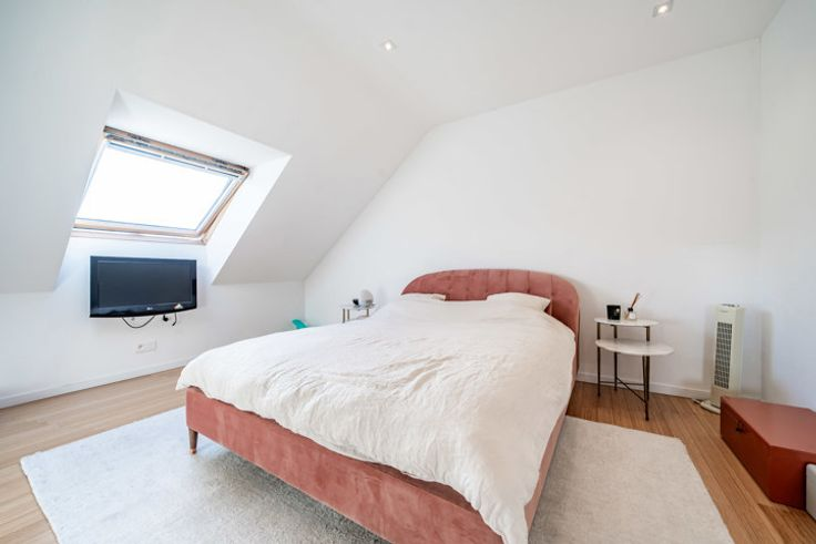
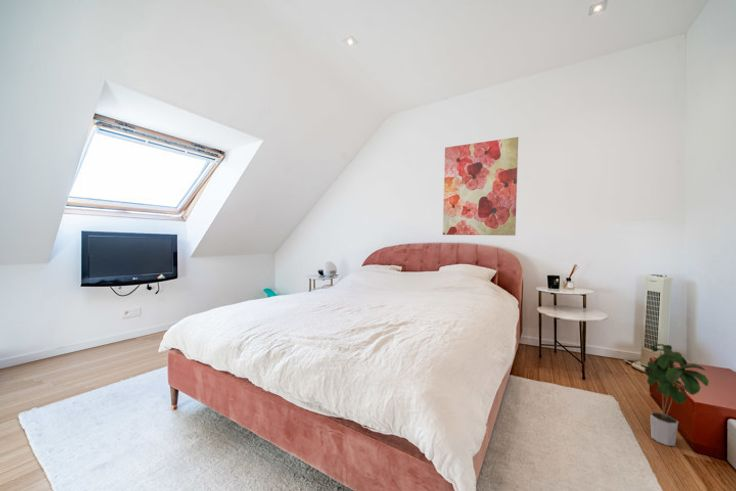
+ potted plant [643,343,710,447]
+ wall art [442,136,519,237]
